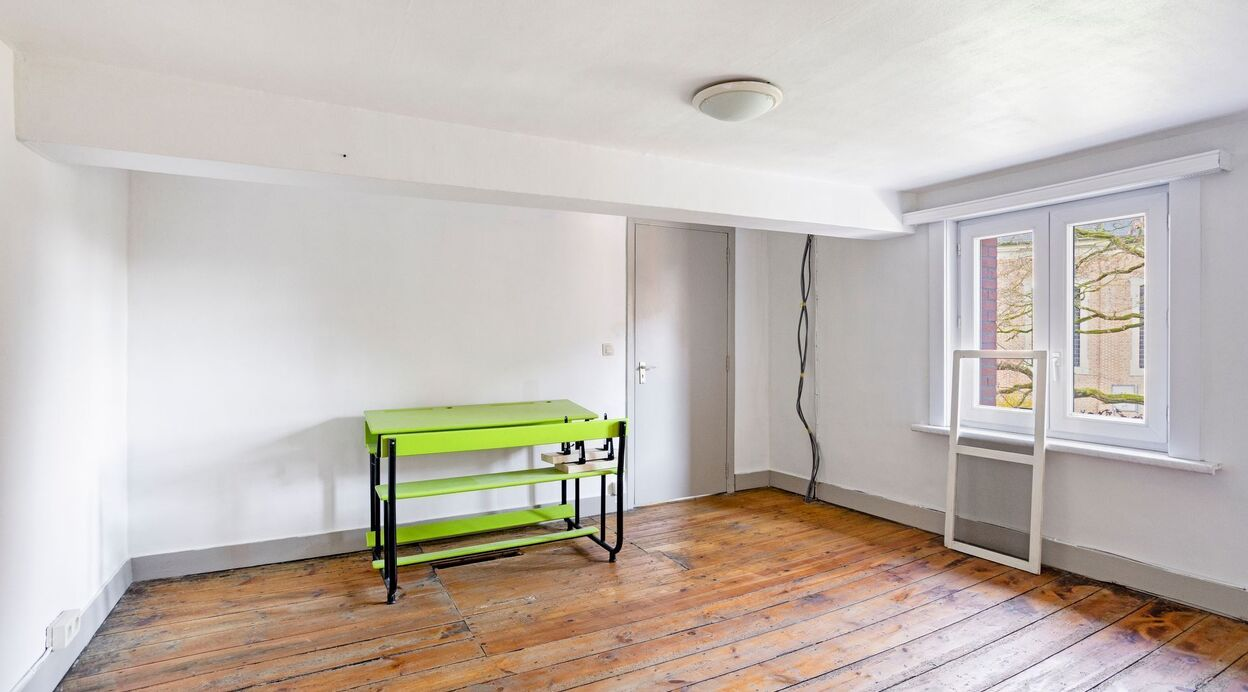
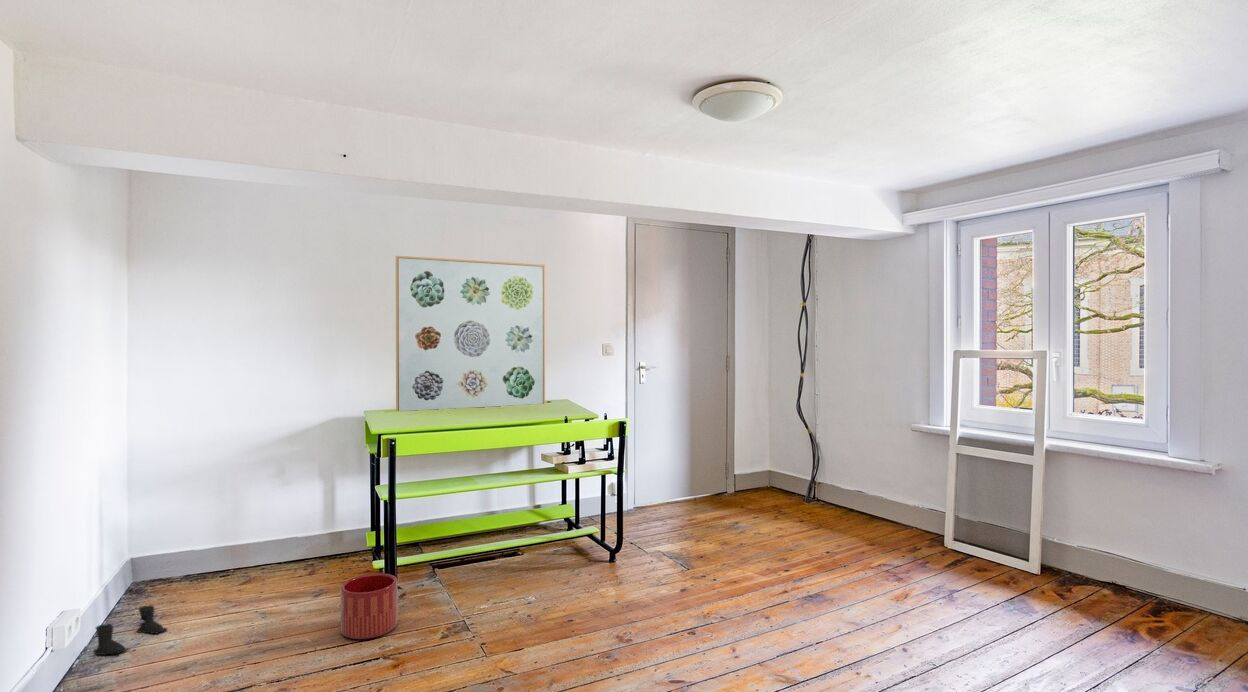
+ planter [340,572,398,640]
+ wall art [395,255,546,412]
+ boots [93,604,168,656]
